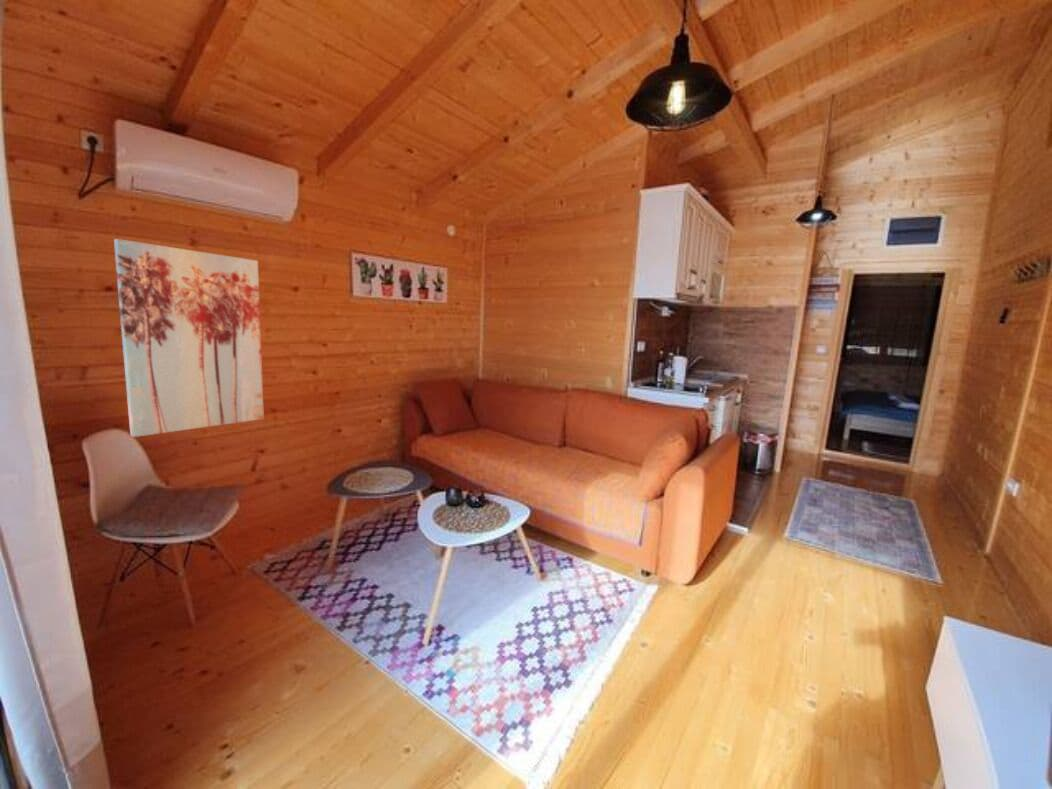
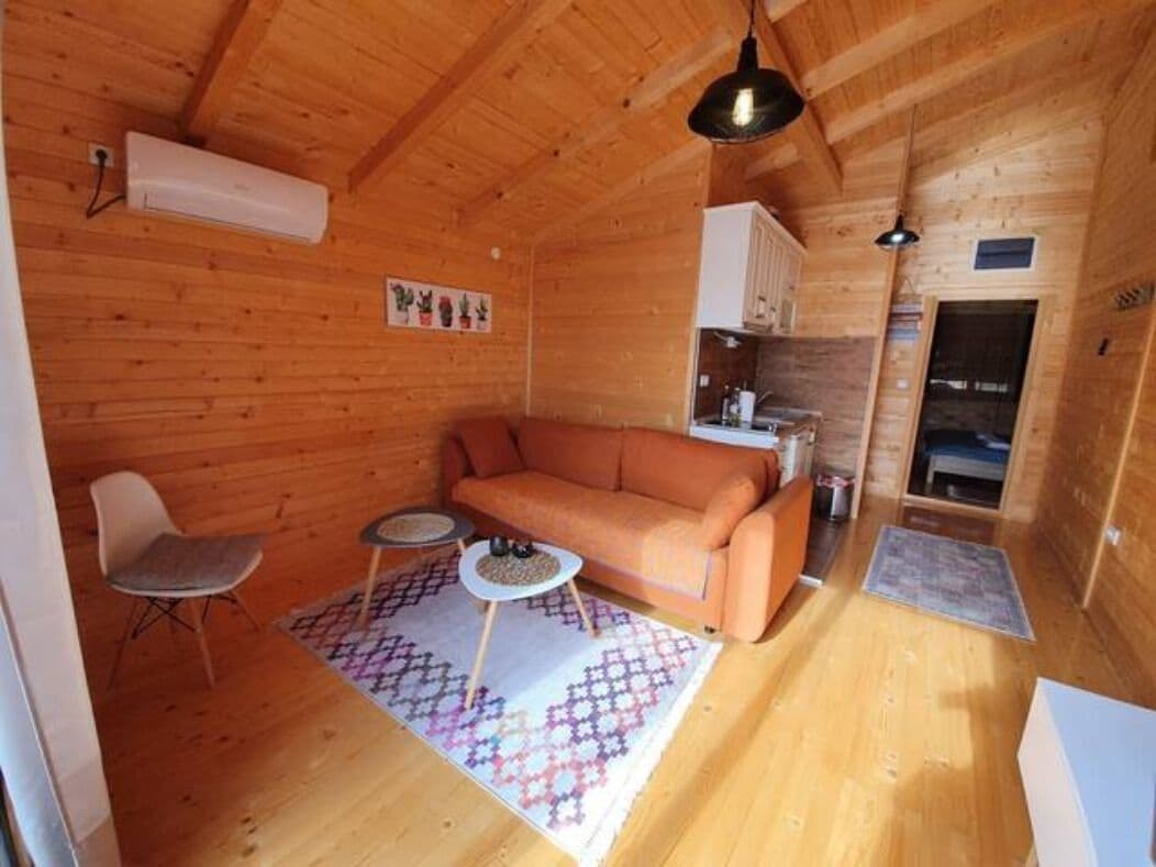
- wall art [113,238,265,438]
